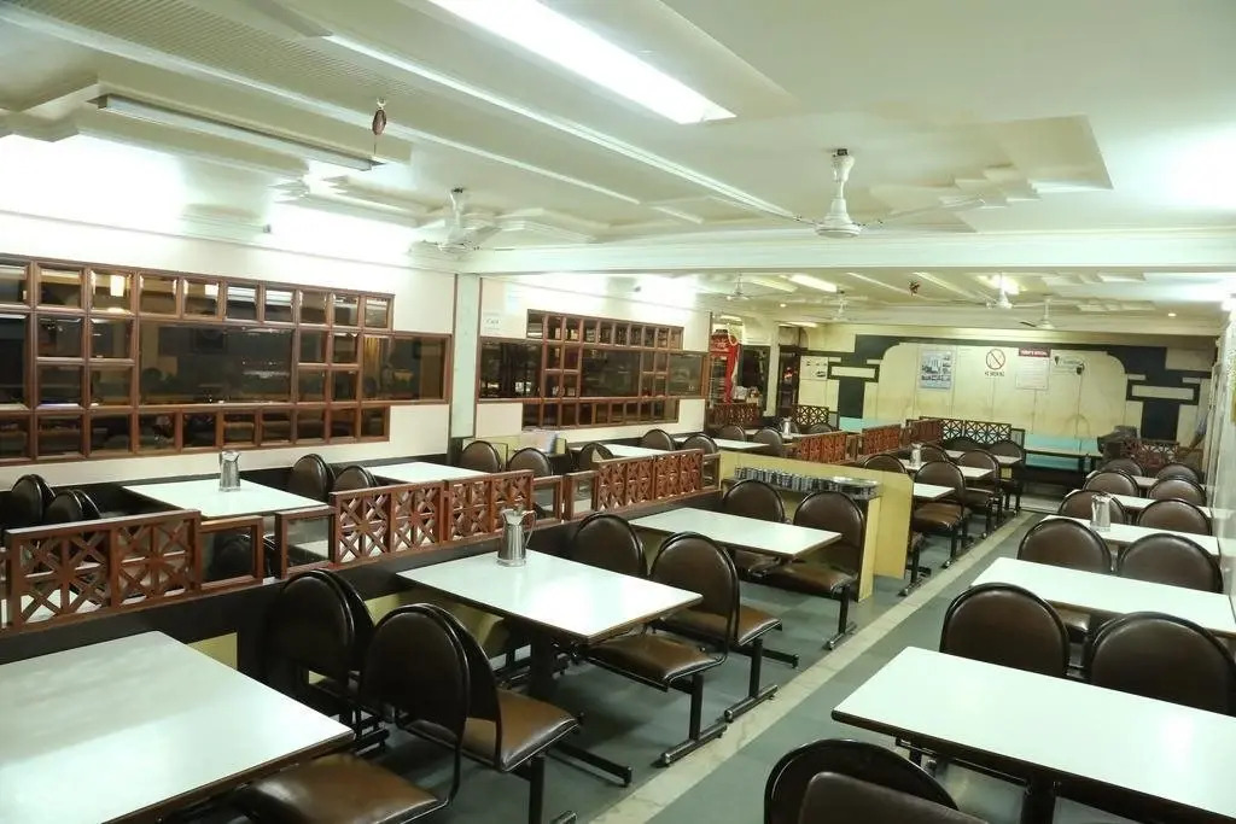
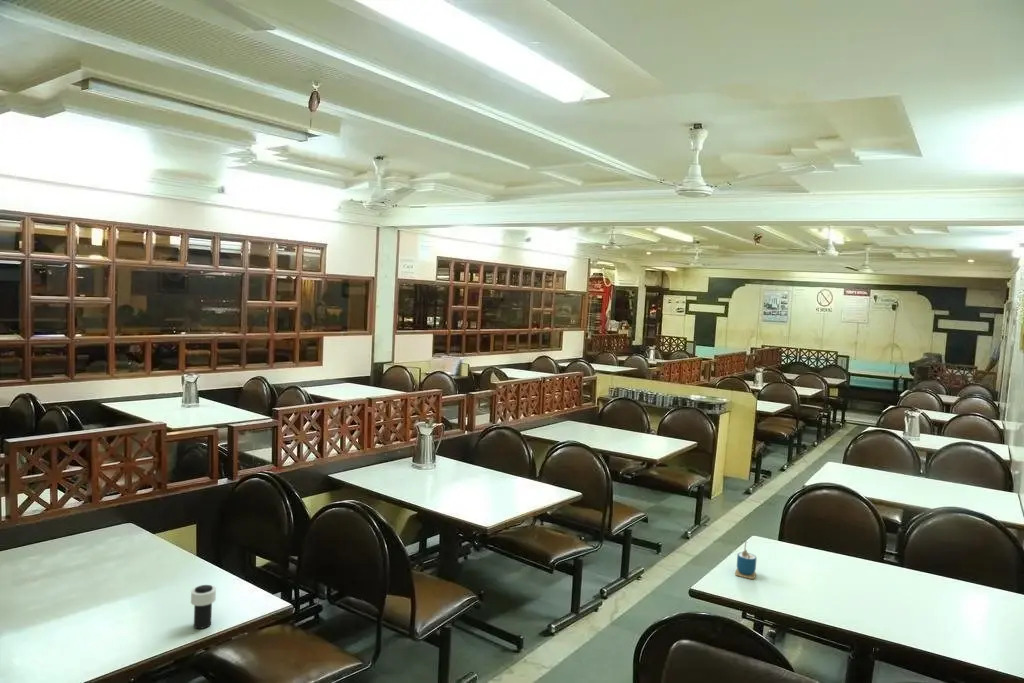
+ cup [190,584,217,630]
+ cup [734,540,758,580]
